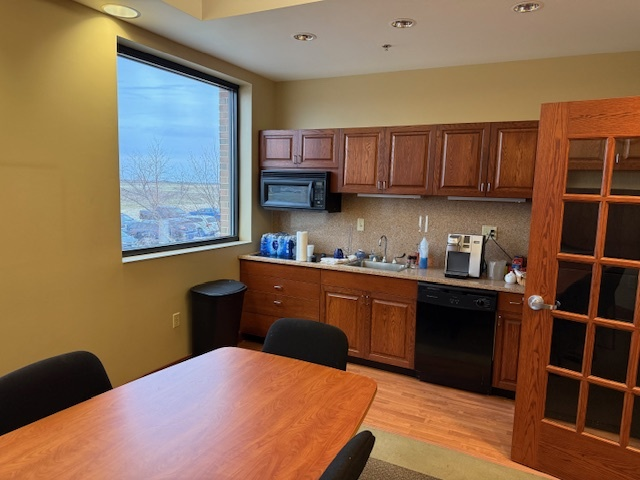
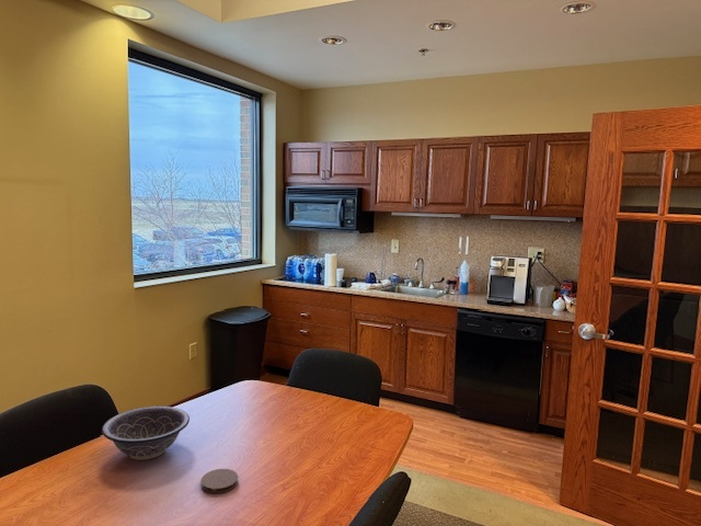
+ coaster [199,468,239,494]
+ decorative bowl [101,405,191,461]
